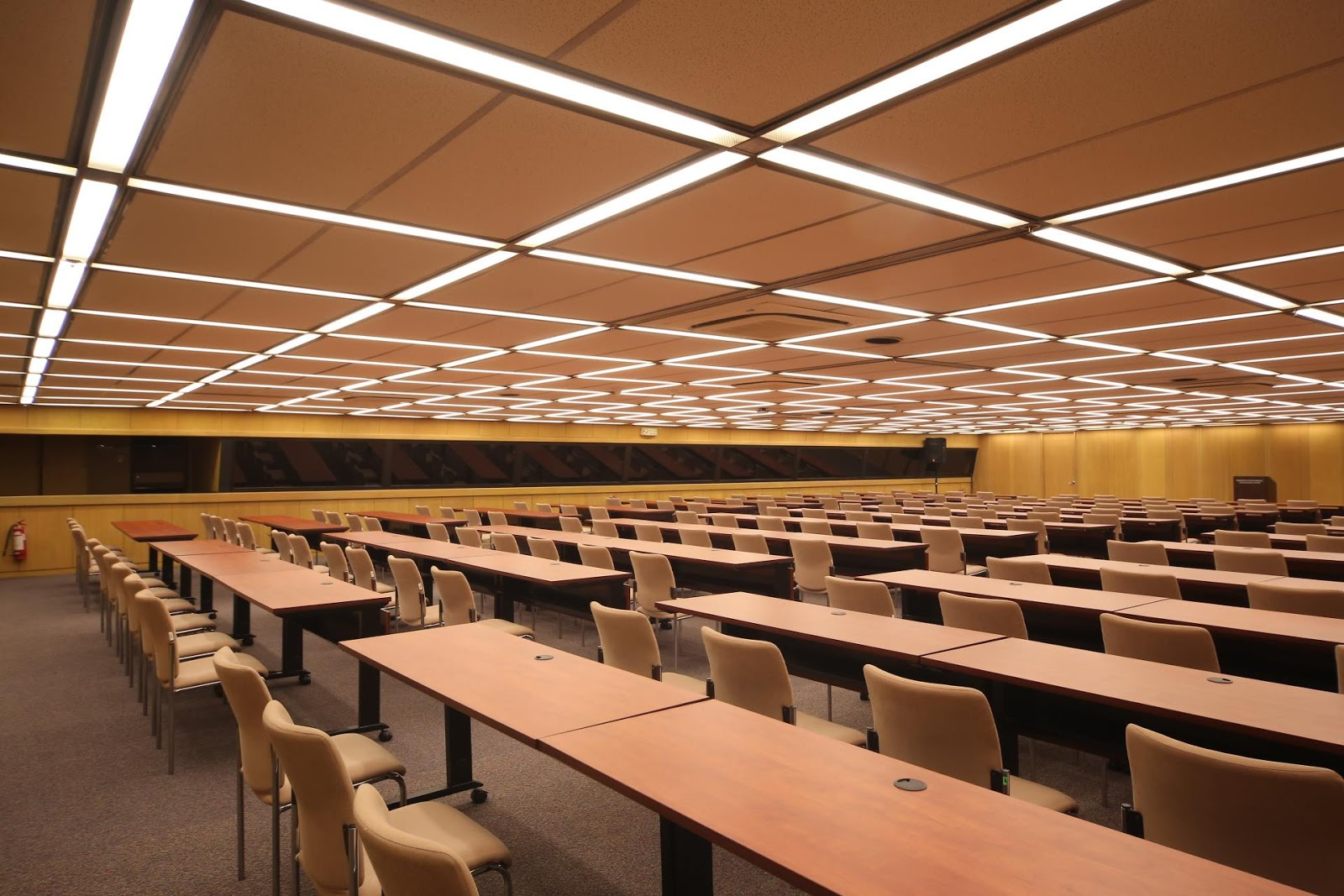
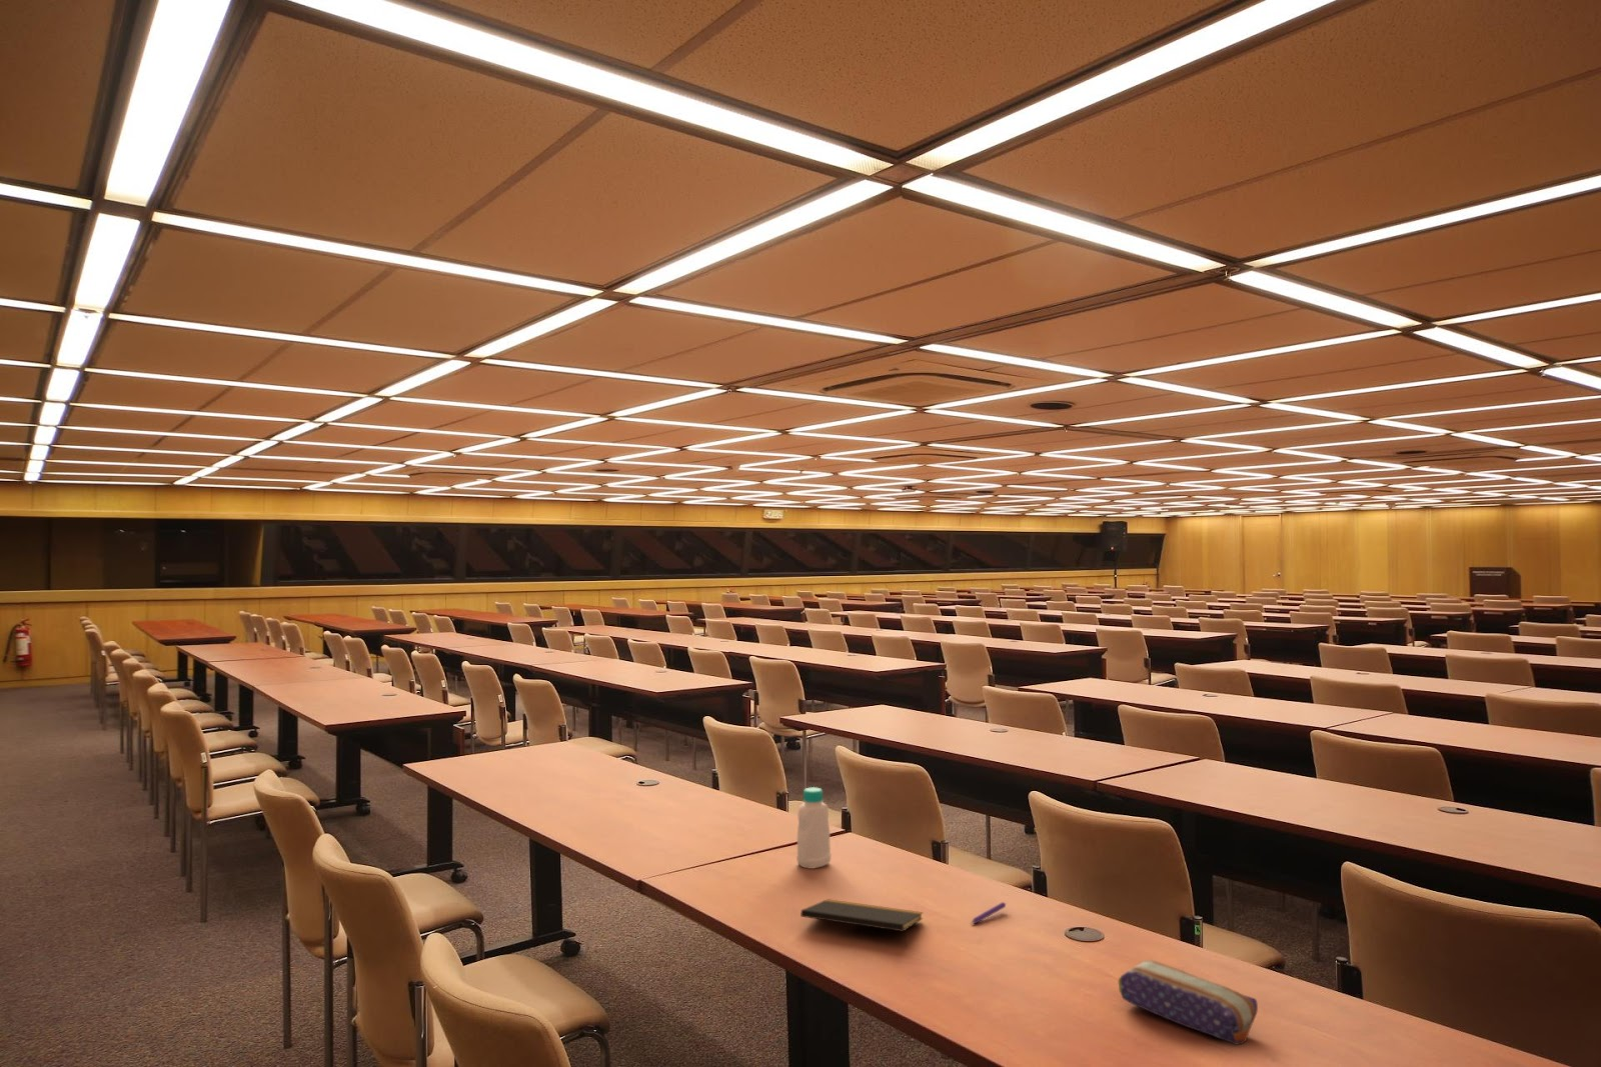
+ pen [970,901,1007,924]
+ notepad [800,898,923,948]
+ bottle [796,786,831,871]
+ pencil case [1117,959,1259,1046]
